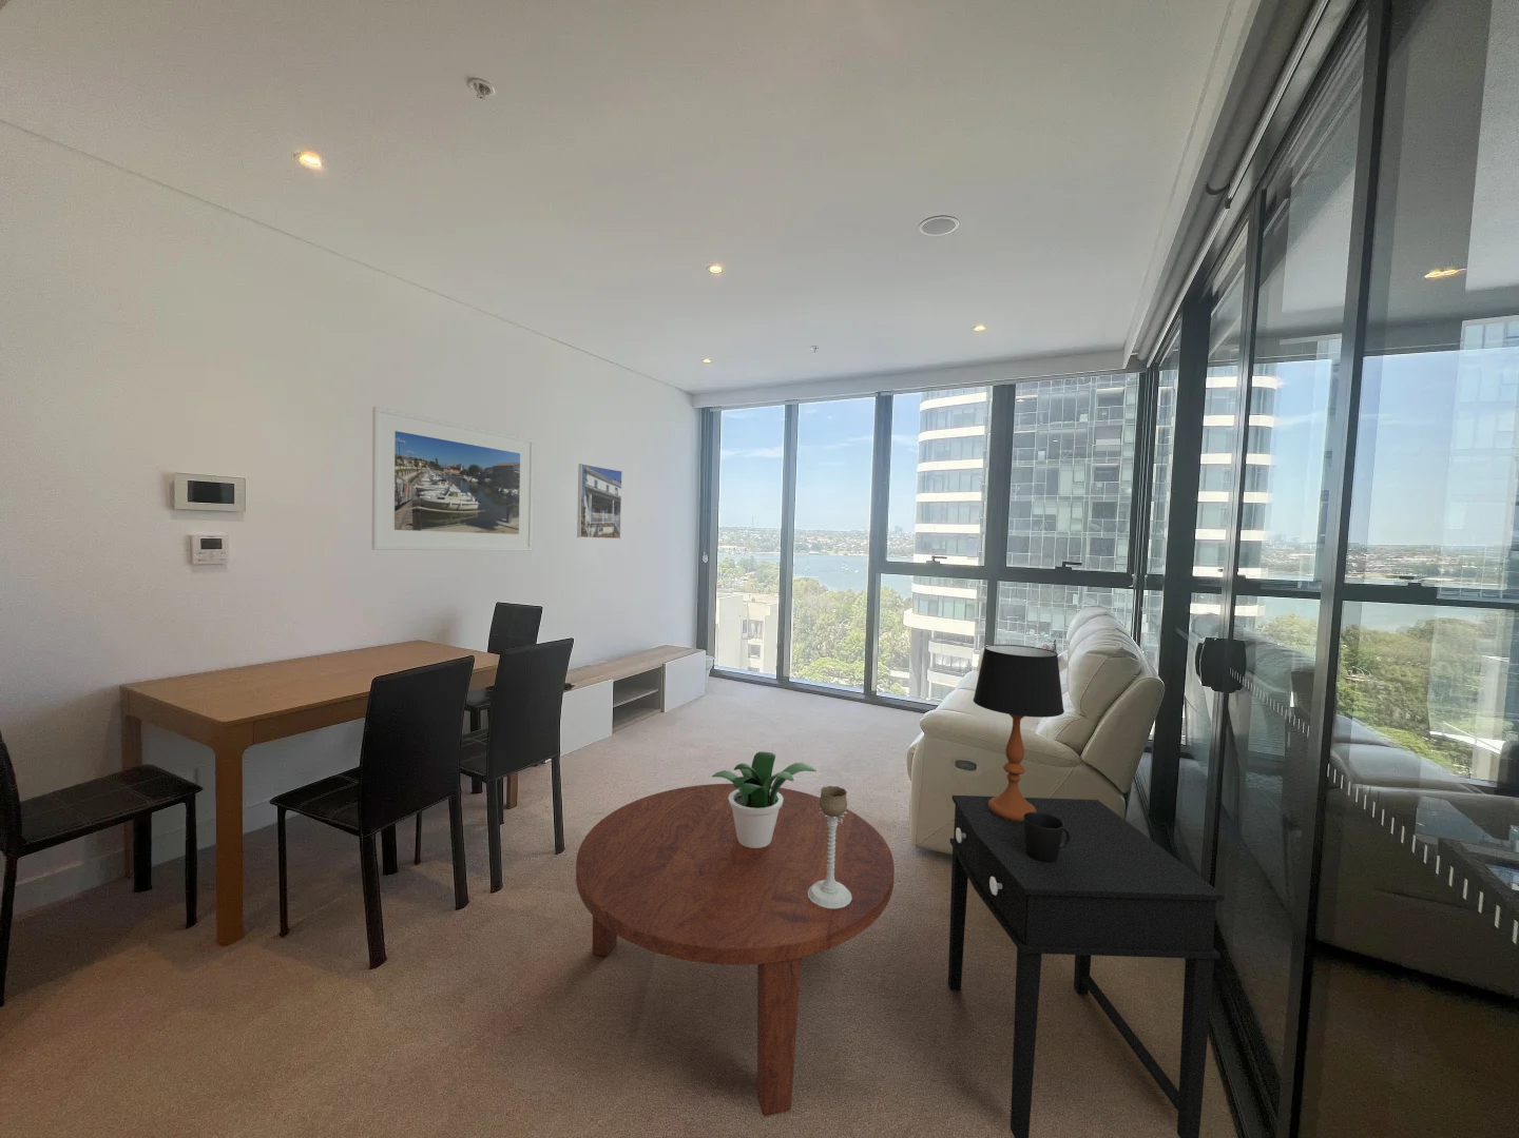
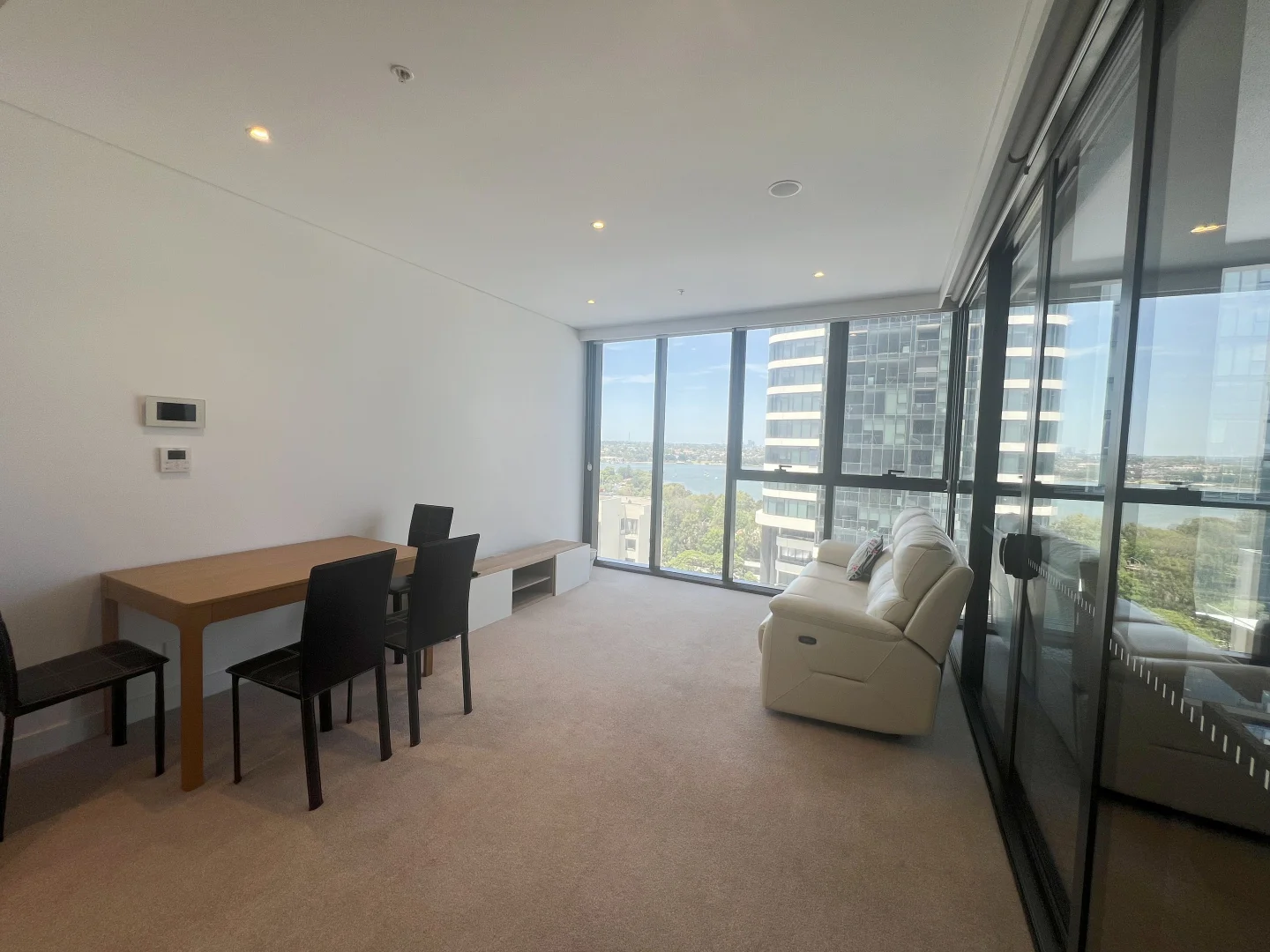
- table lamp [972,644,1066,821]
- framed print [577,463,623,539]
- coffee table [575,783,896,1116]
- side table [947,795,1226,1138]
- cup [1023,813,1069,862]
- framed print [371,405,535,552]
- potted plant [710,751,818,849]
- candle holder [809,785,853,908]
